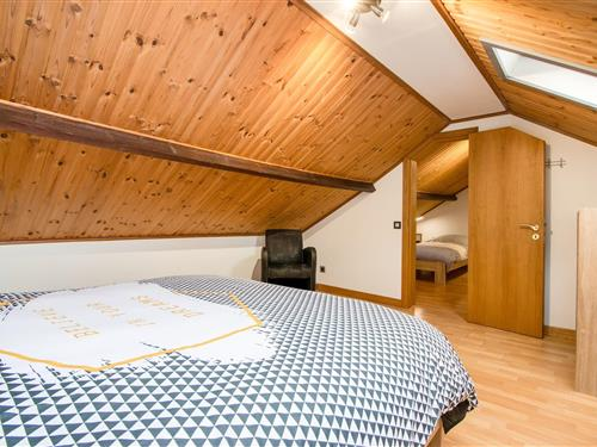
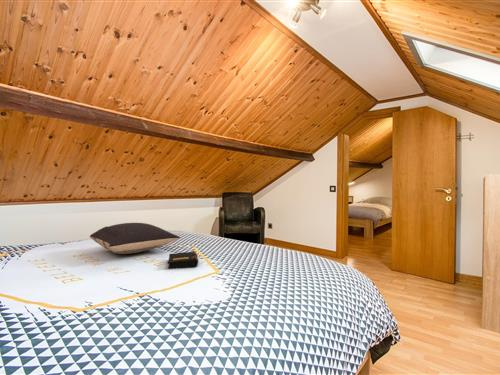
+ book [167,250,200,270]
+ pillow [89,222,181,255]
